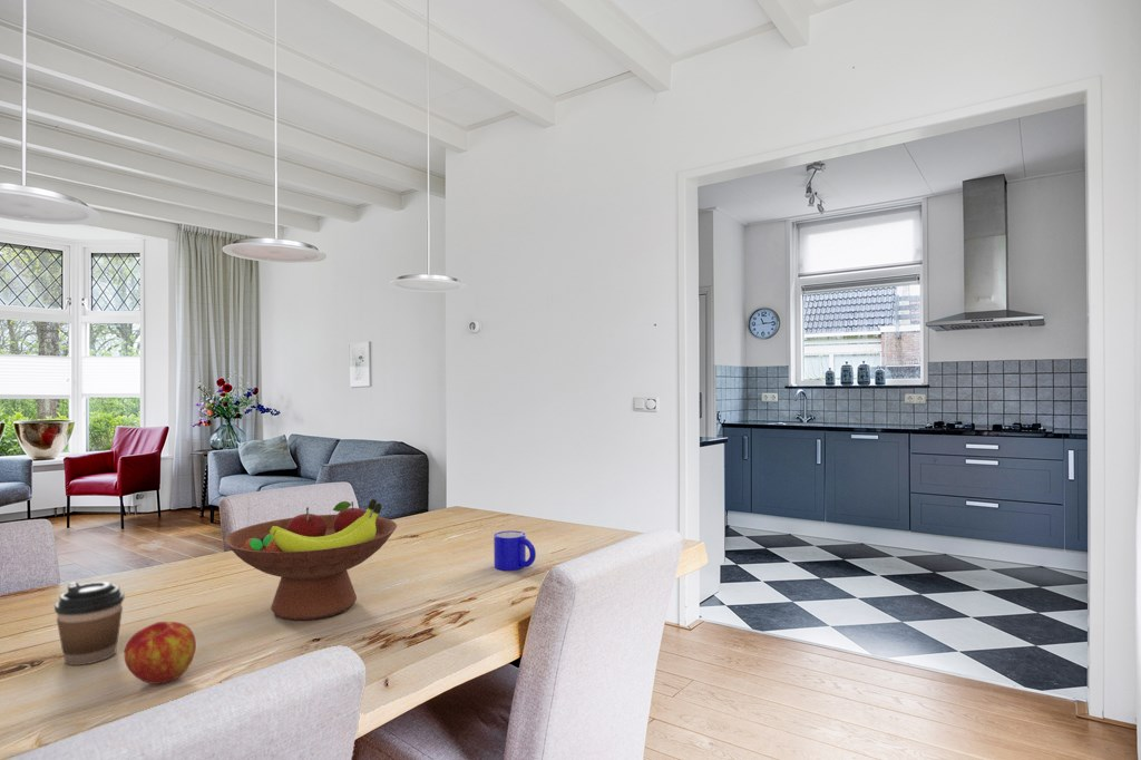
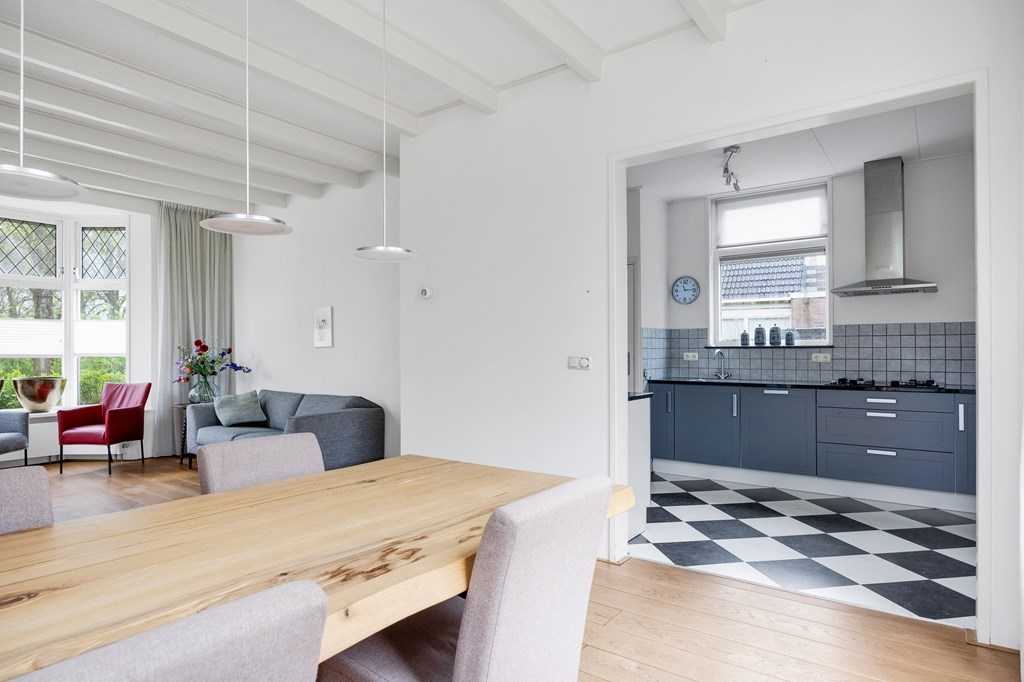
- fruit bowl [223,498,398,621]
- coffee cup [53,581,126,666]
- apple [124,621,197,685]
- mug [493,529,537,572]
